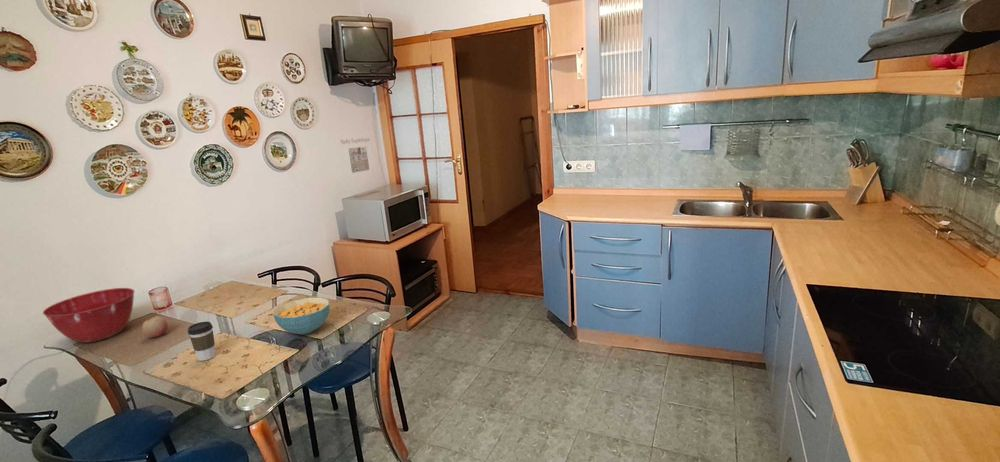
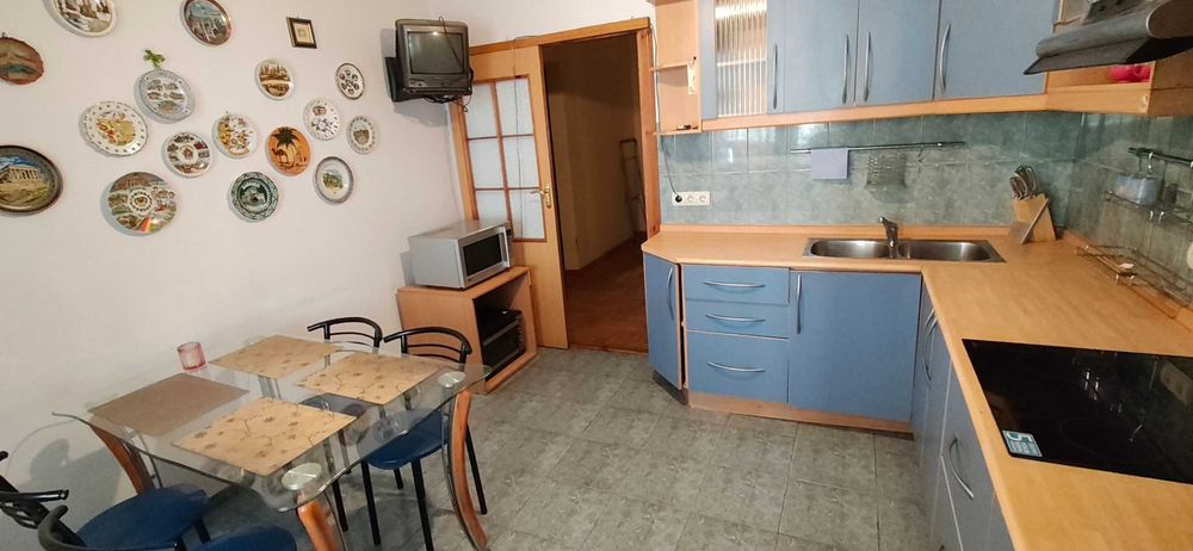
- calendar [340,137,370,174]
- cereal bowl [273,297,330,336]
- mixing bowl [42,287,136,344]
- coffee cup [187,320,217,362]
- fruit [141,315,169,339]
